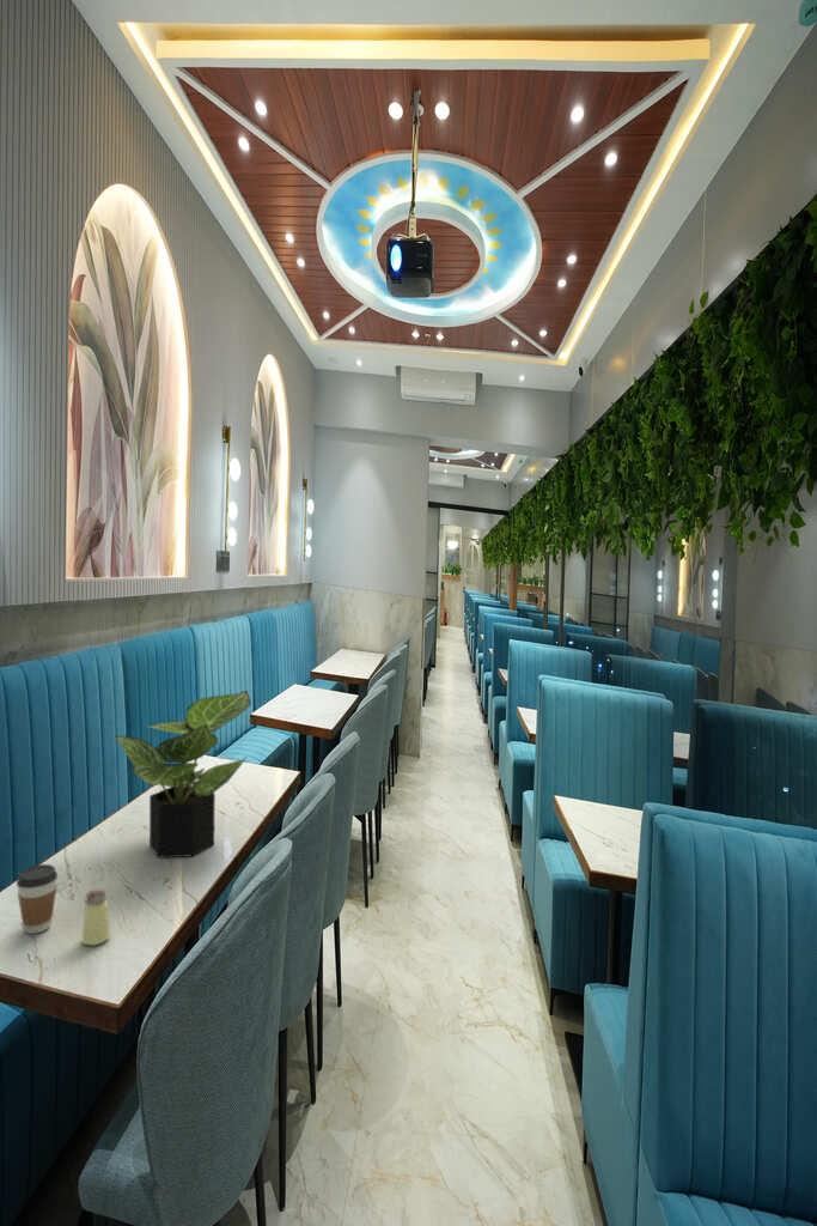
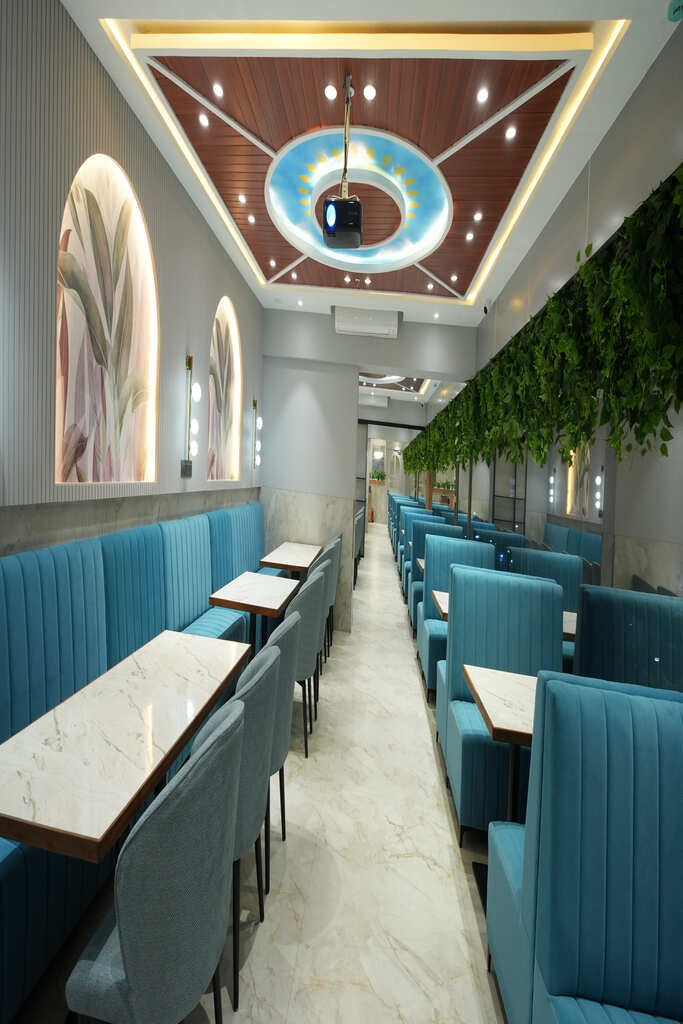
- potted plant [114,690,252,858]
- saltshaker [81,888,111,947]
- coffee cup [16,863,59,935]
